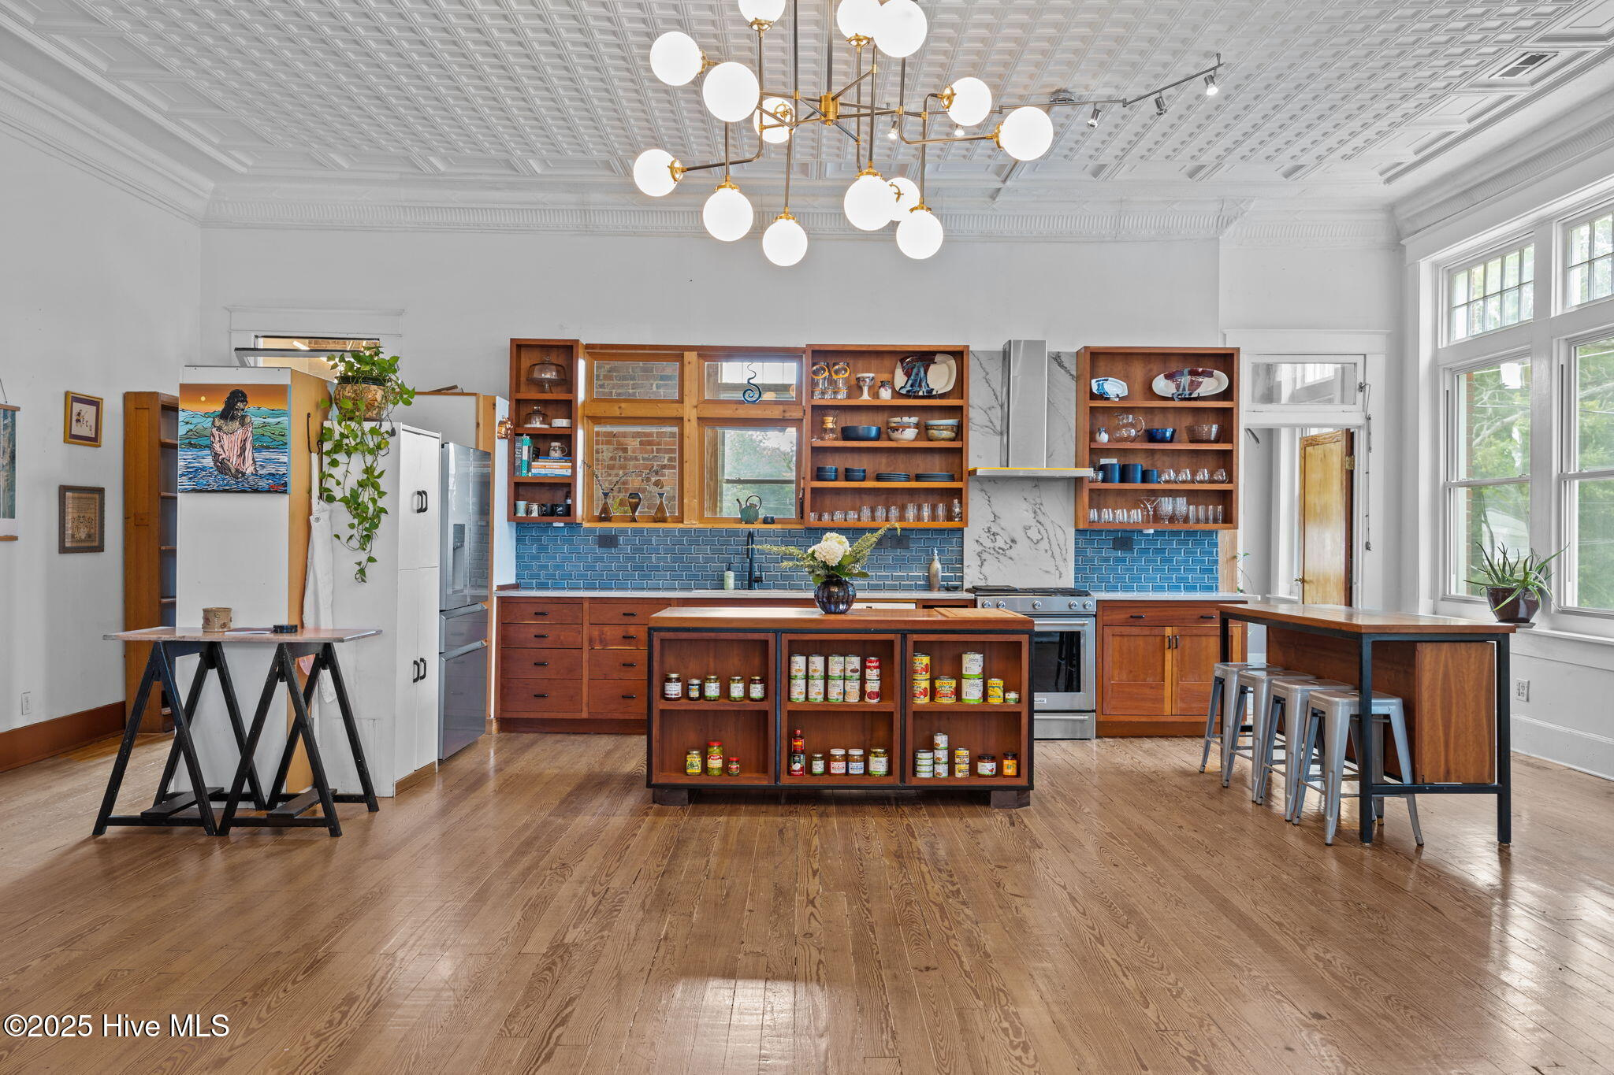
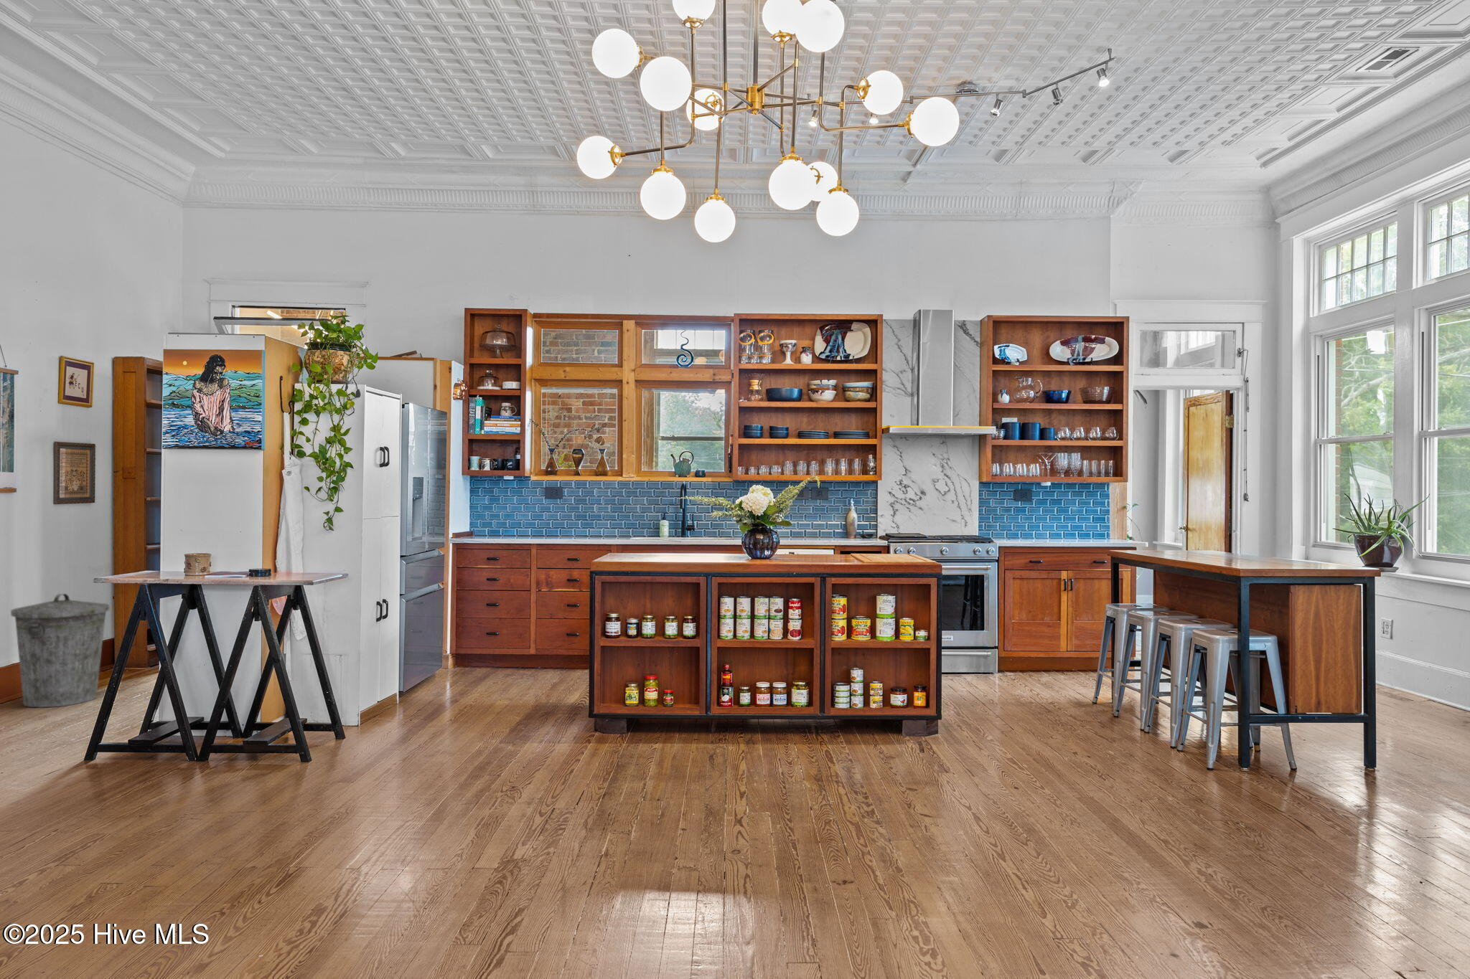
+ trash can [10,593,109,708]
